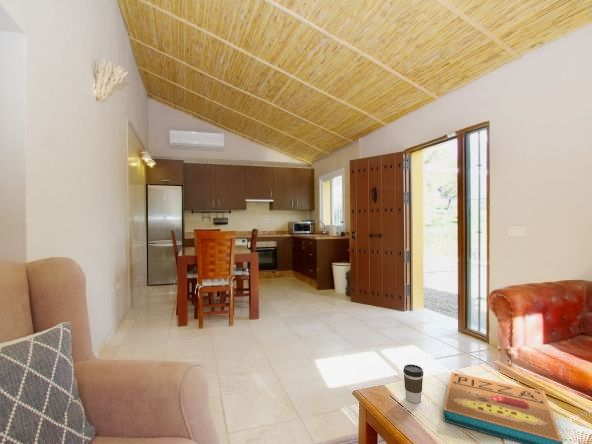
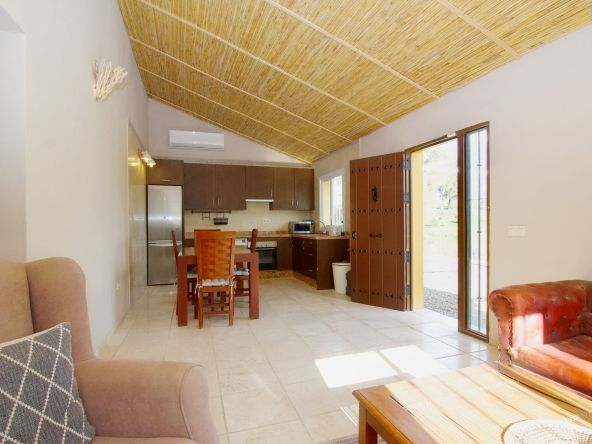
- pizza box [442,371,564,444]
- coffee cup [402,363,424,404]
